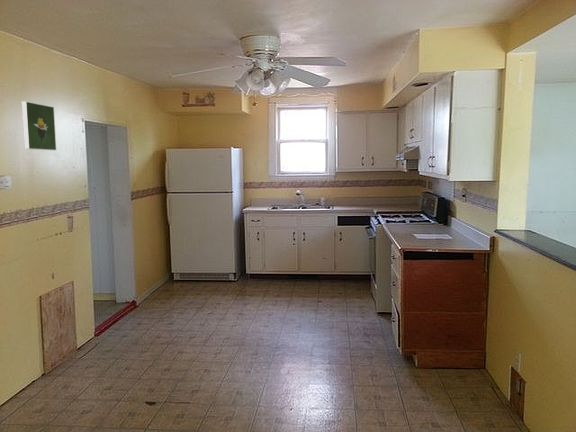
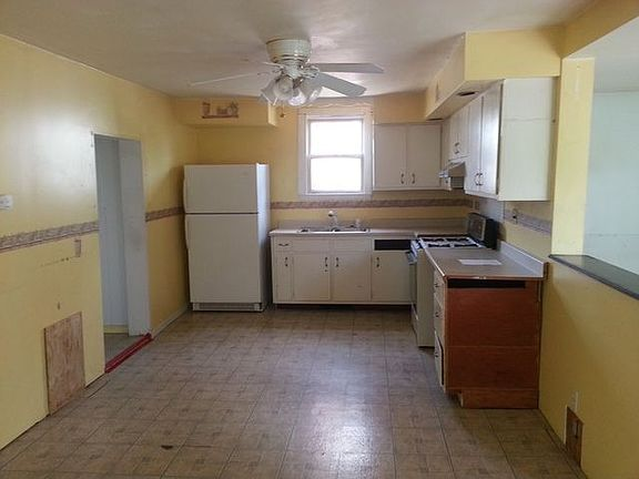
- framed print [21,100,57,151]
